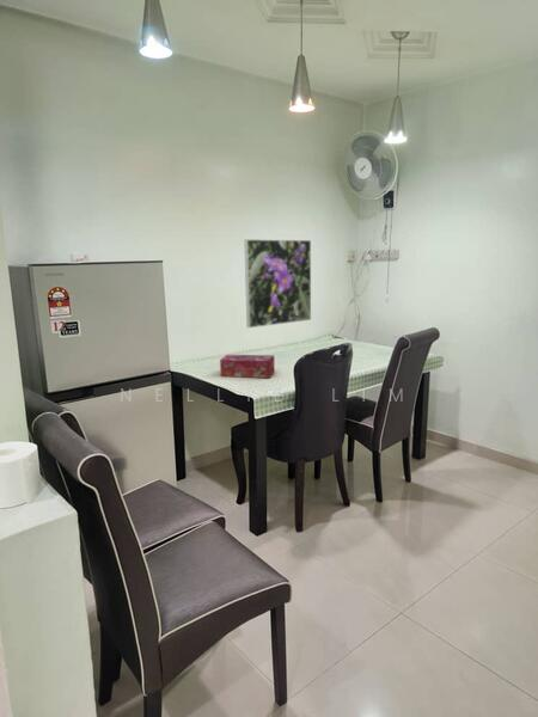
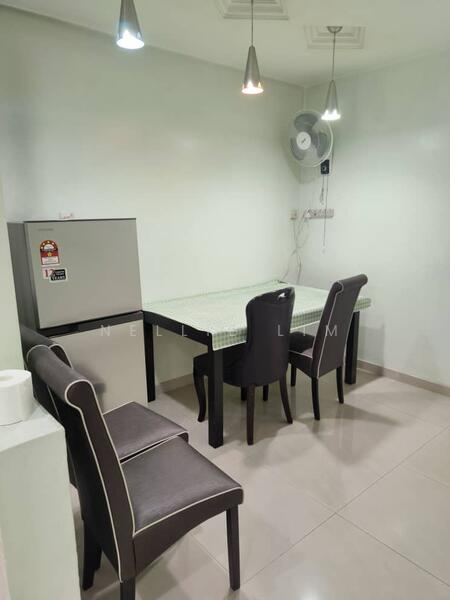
- tissue box [219,354,276,379]
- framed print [244,238,312,329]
